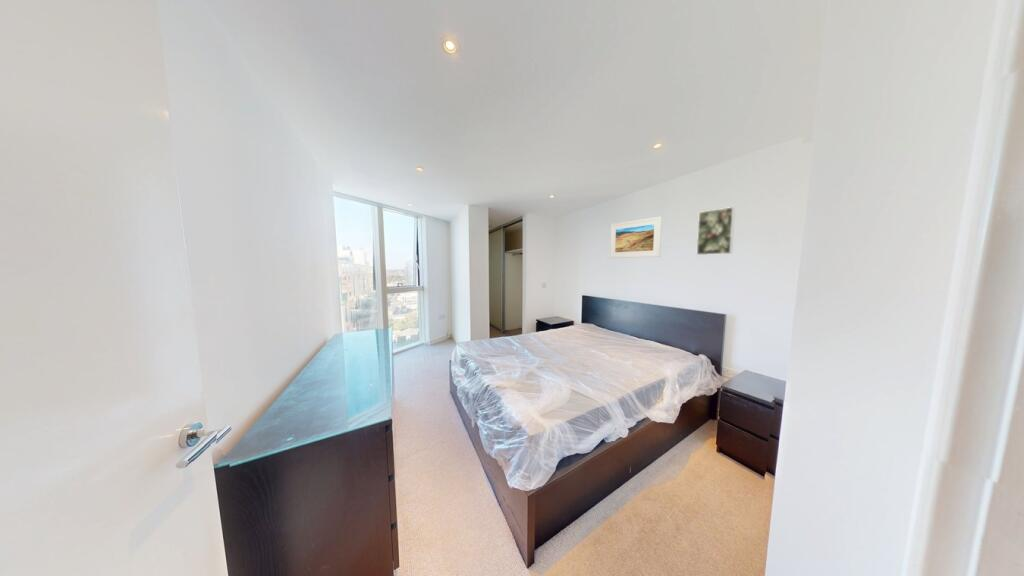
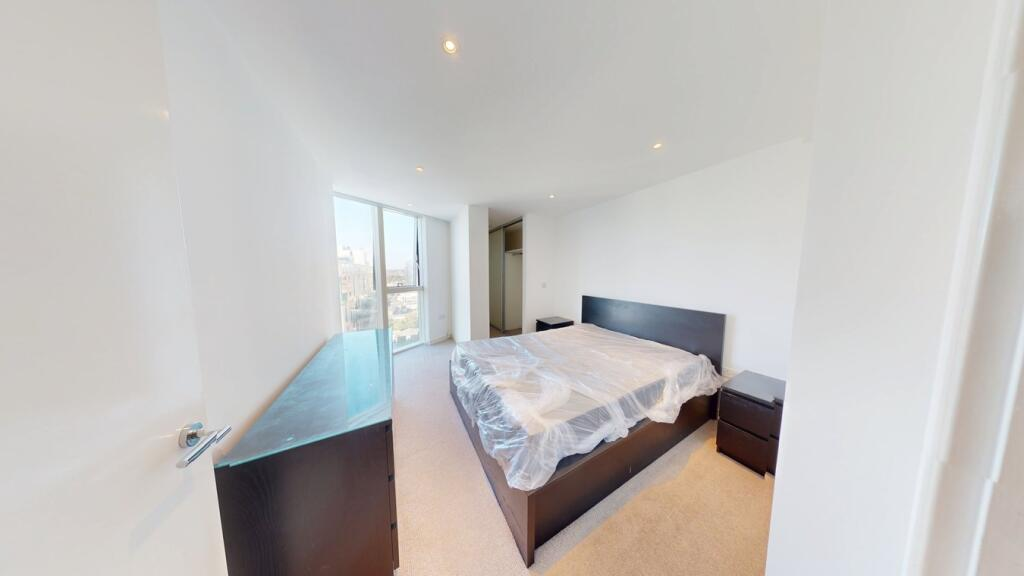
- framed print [696,206,736,256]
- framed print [609,216,663,259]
